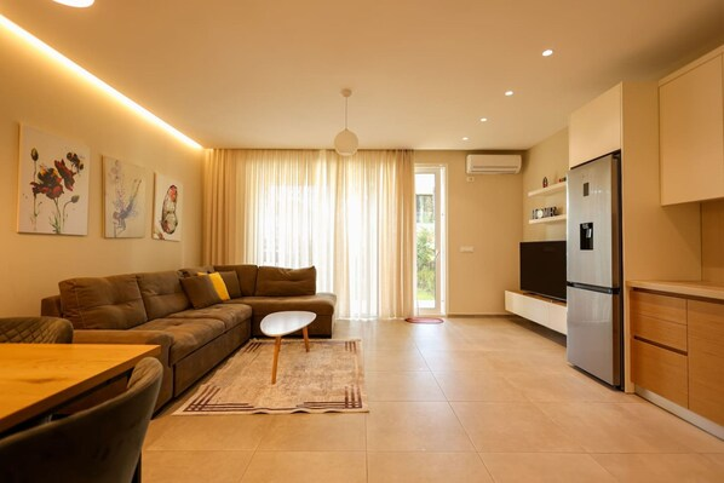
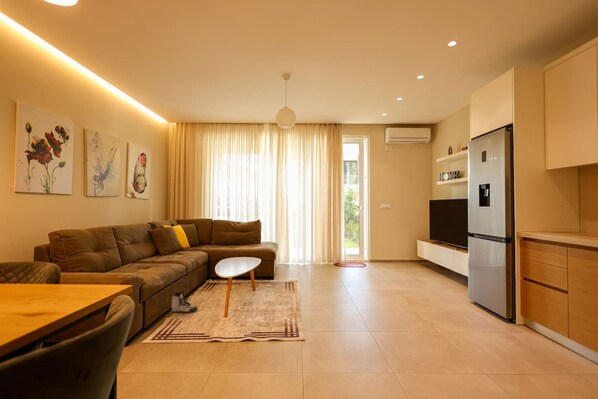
+ shoe [169,291,198,313]
